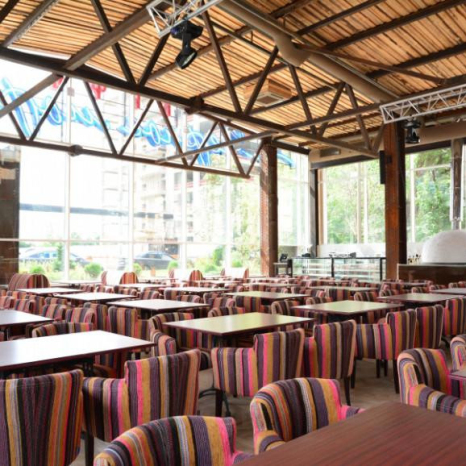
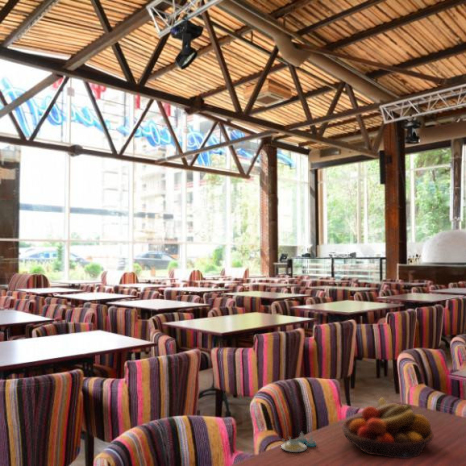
+ salt and pepper shaker set [280,431,317,453]
+ fruit bowl [342,396,434,460]
